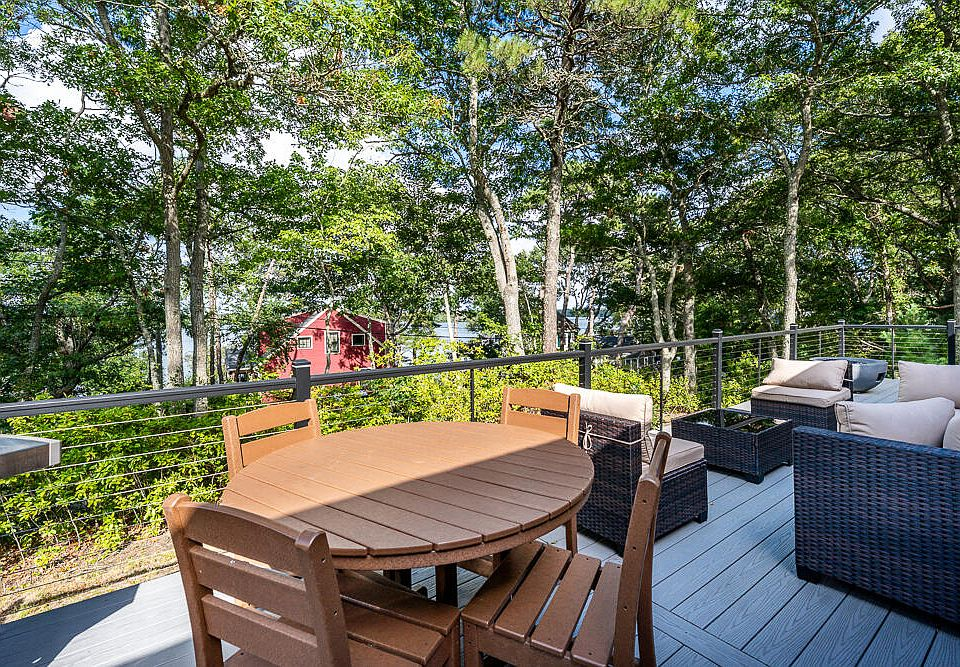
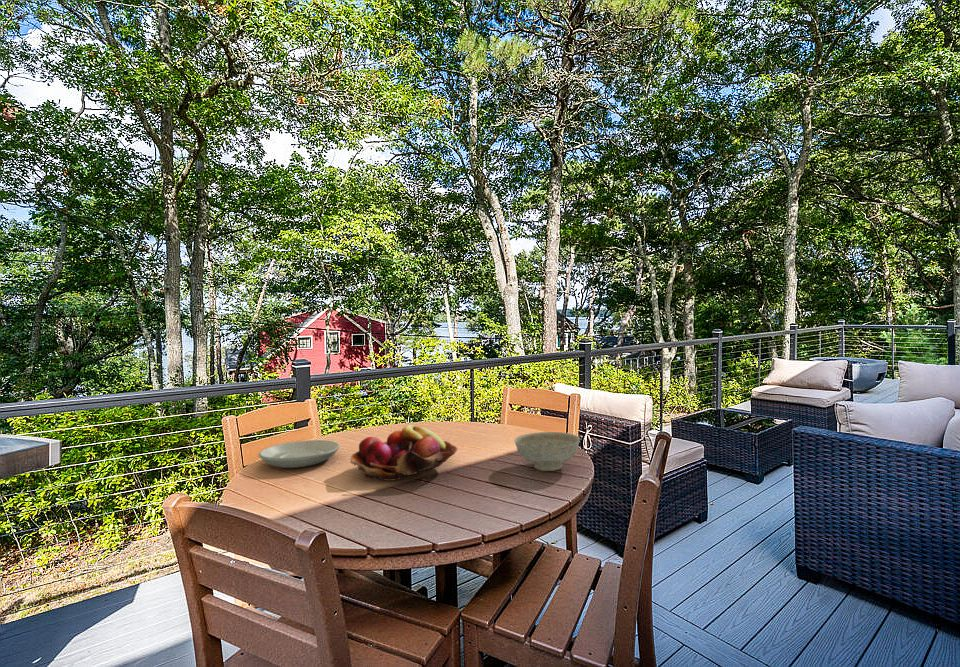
+ fruit basket [350,424,458,482]
+ decorative bowl [513,431,581,472]
+ plate [257,439,341,469]
